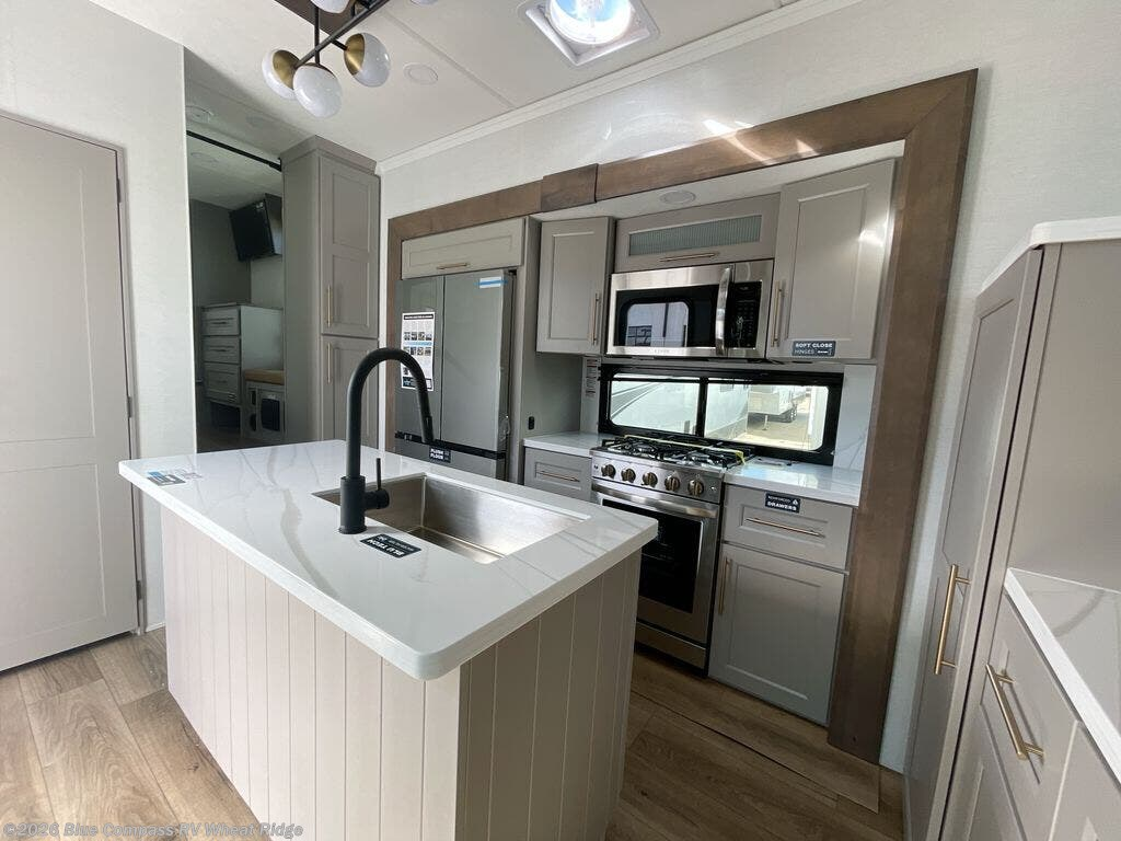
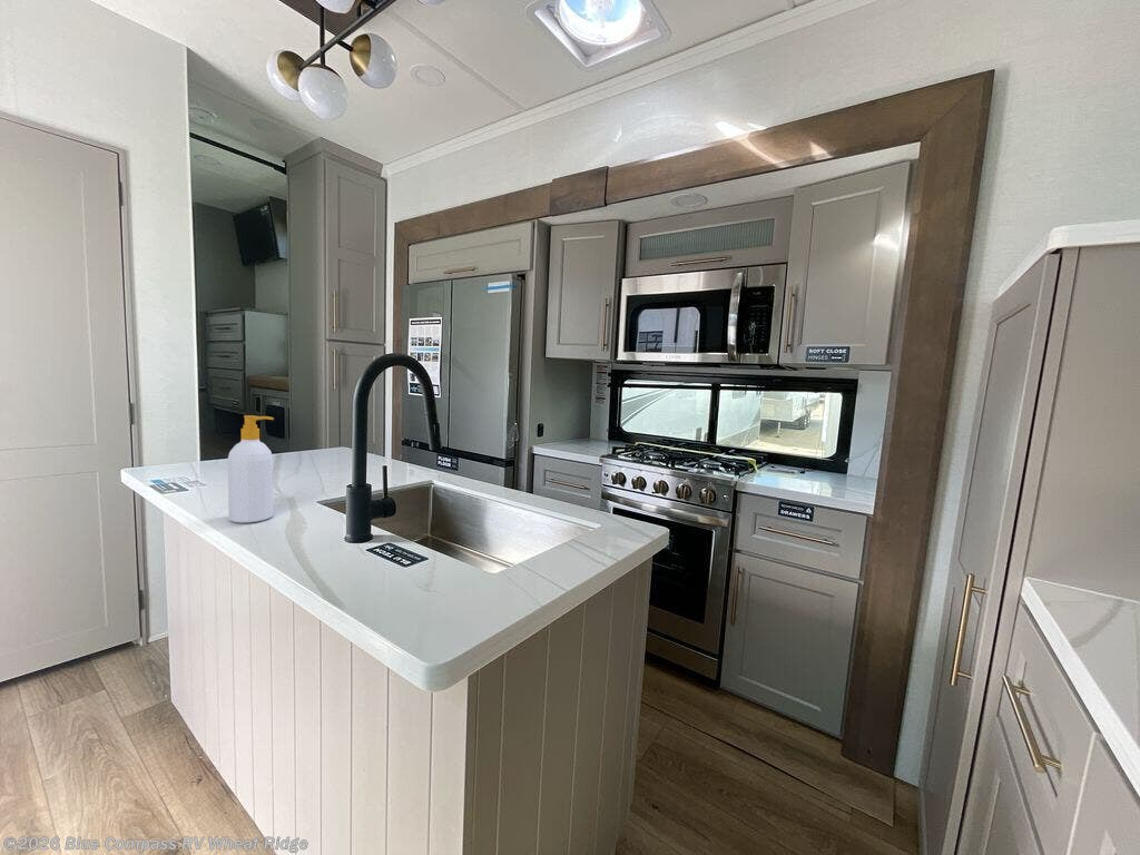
+ soap bottle [227,414,275,524]
